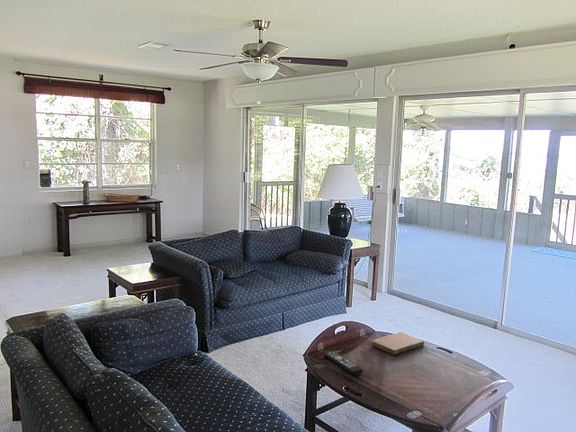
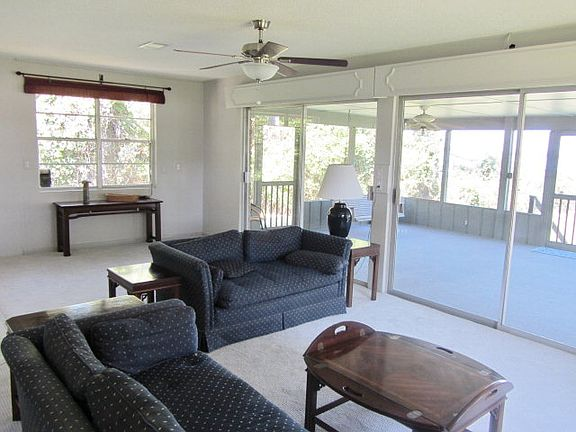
- notebook [370,331,425,356]
- remote control [323,350,364,376]
